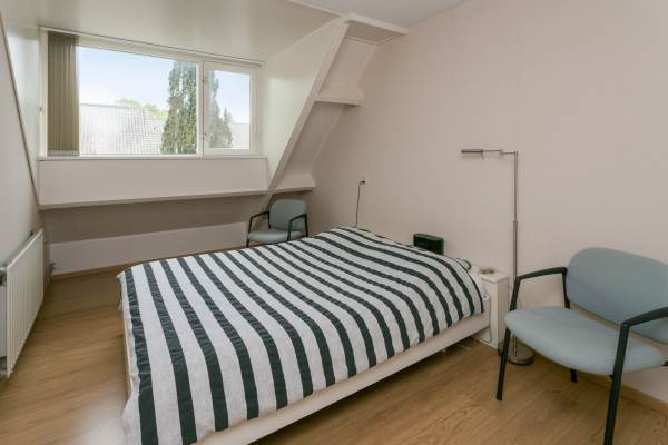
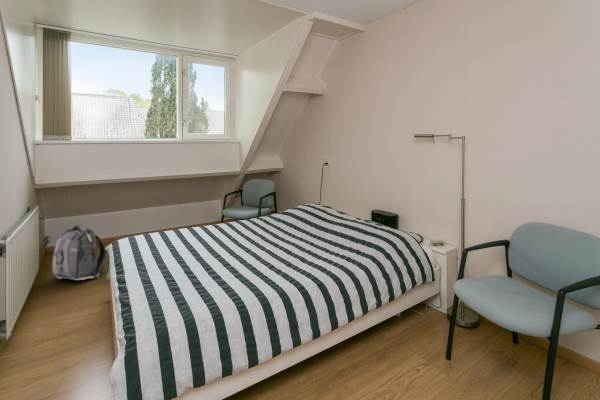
+ backpack [50,223,107,282]
